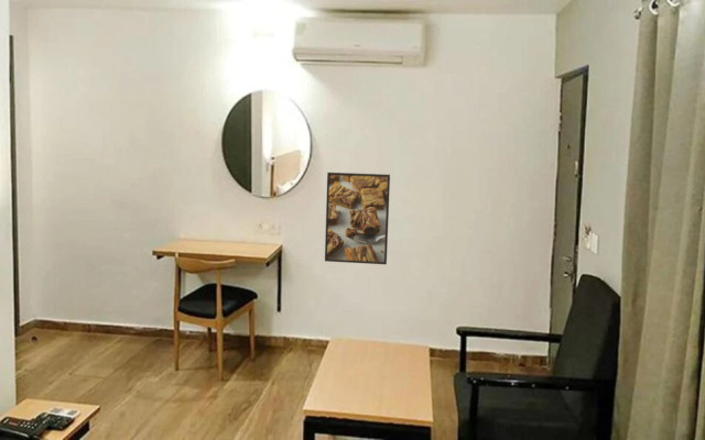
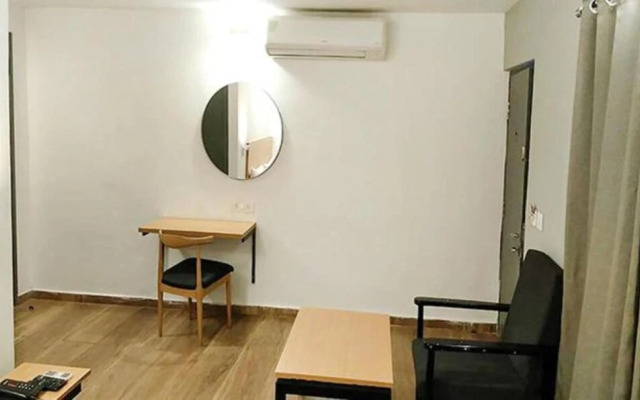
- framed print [324,172,391,265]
